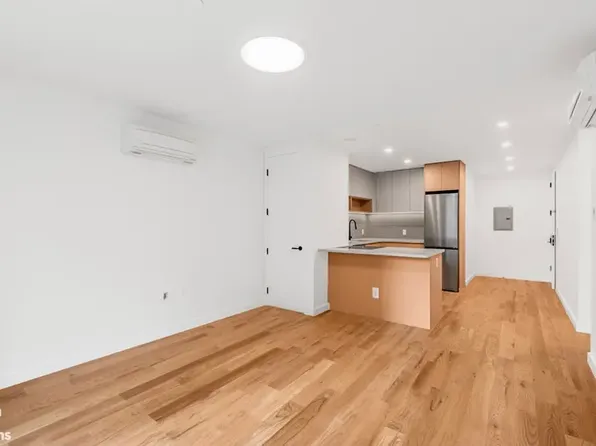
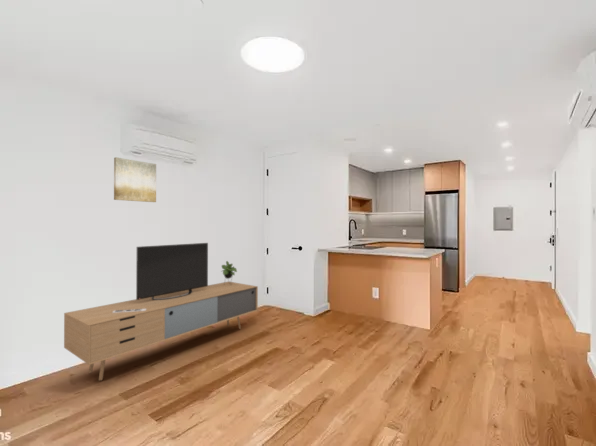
+ media console [63,242,259,381]
+ wall art [113,156,157,203]
